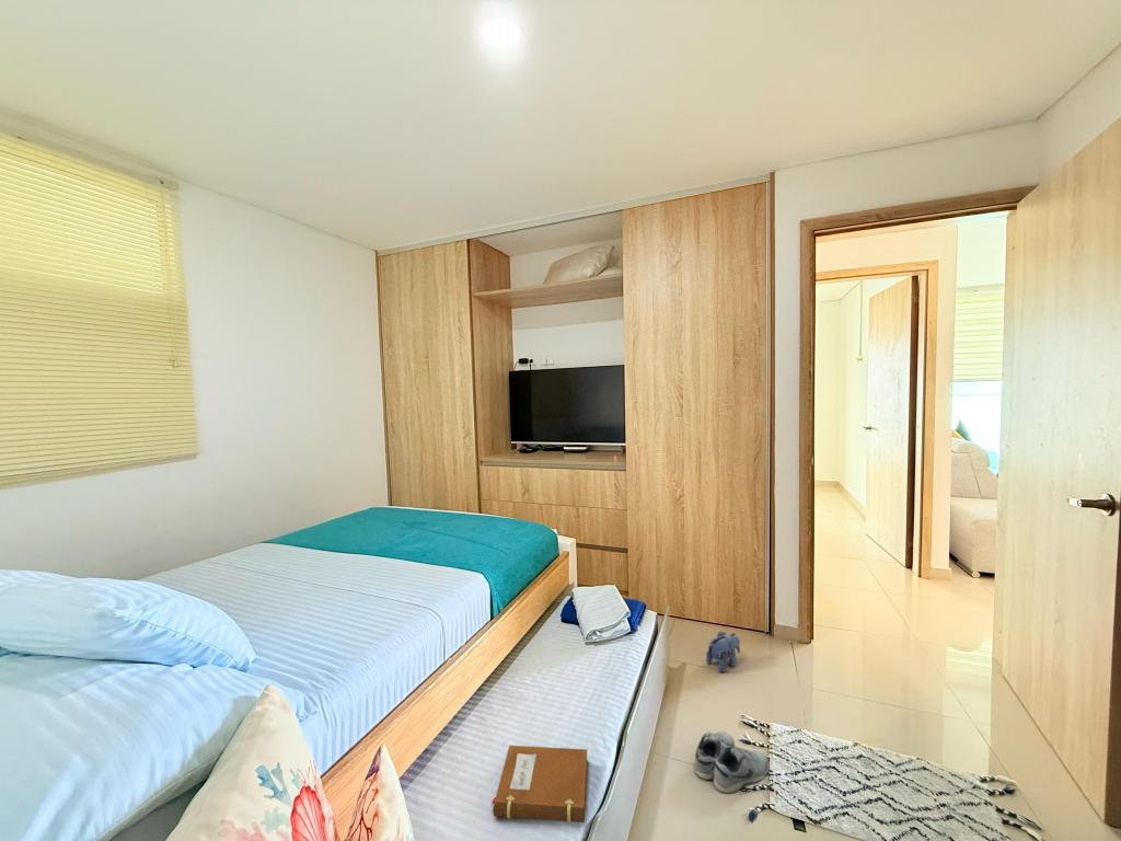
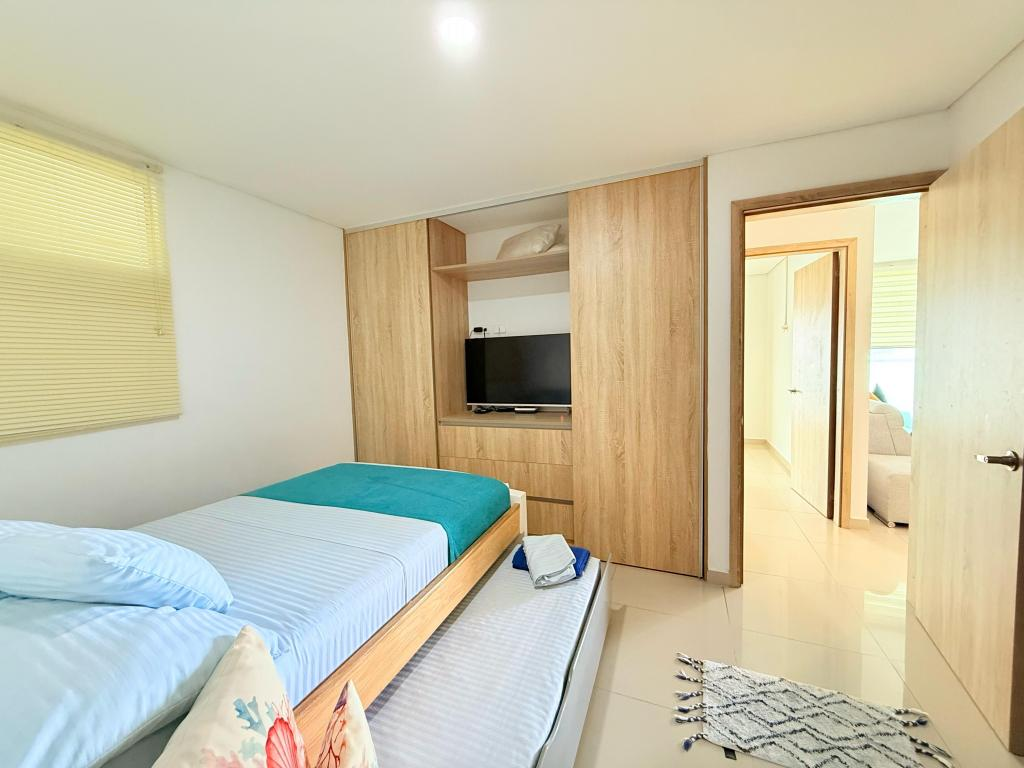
- shoe [693,730,771,794]
- notebook [490,745,589,823]
- plush toy [705,630,741,673]
